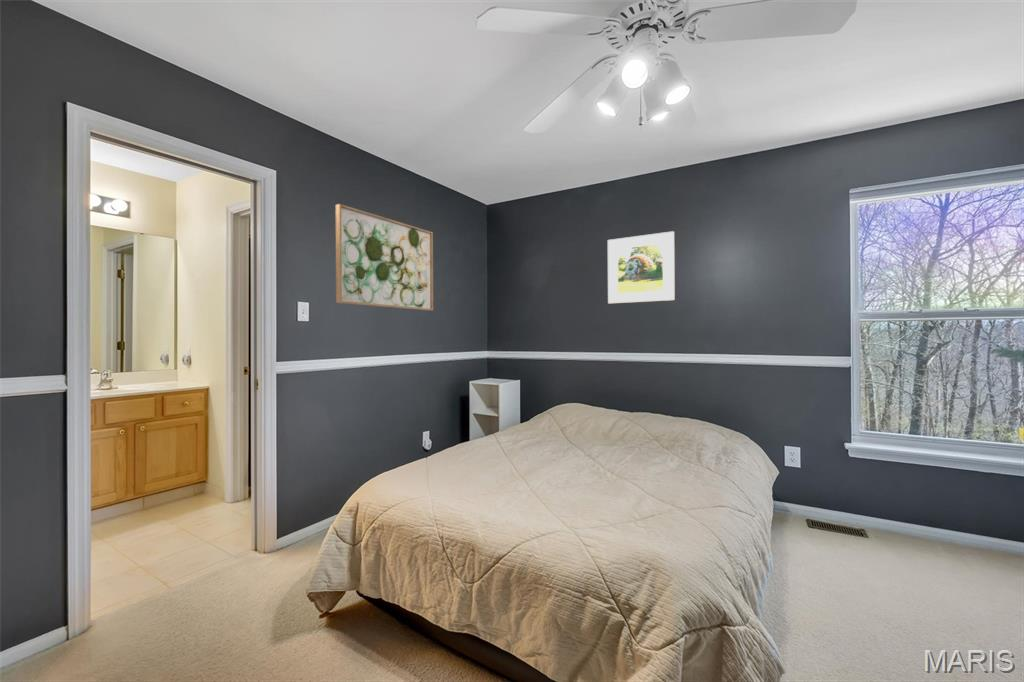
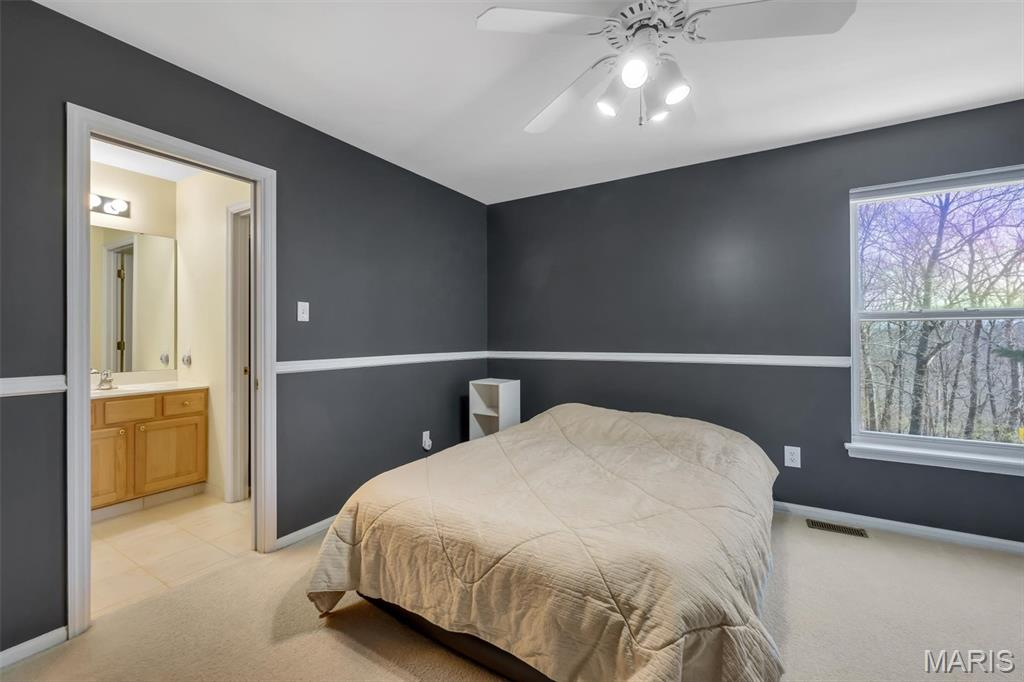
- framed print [607,230,676,305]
- wall art [335,203,434,312]
